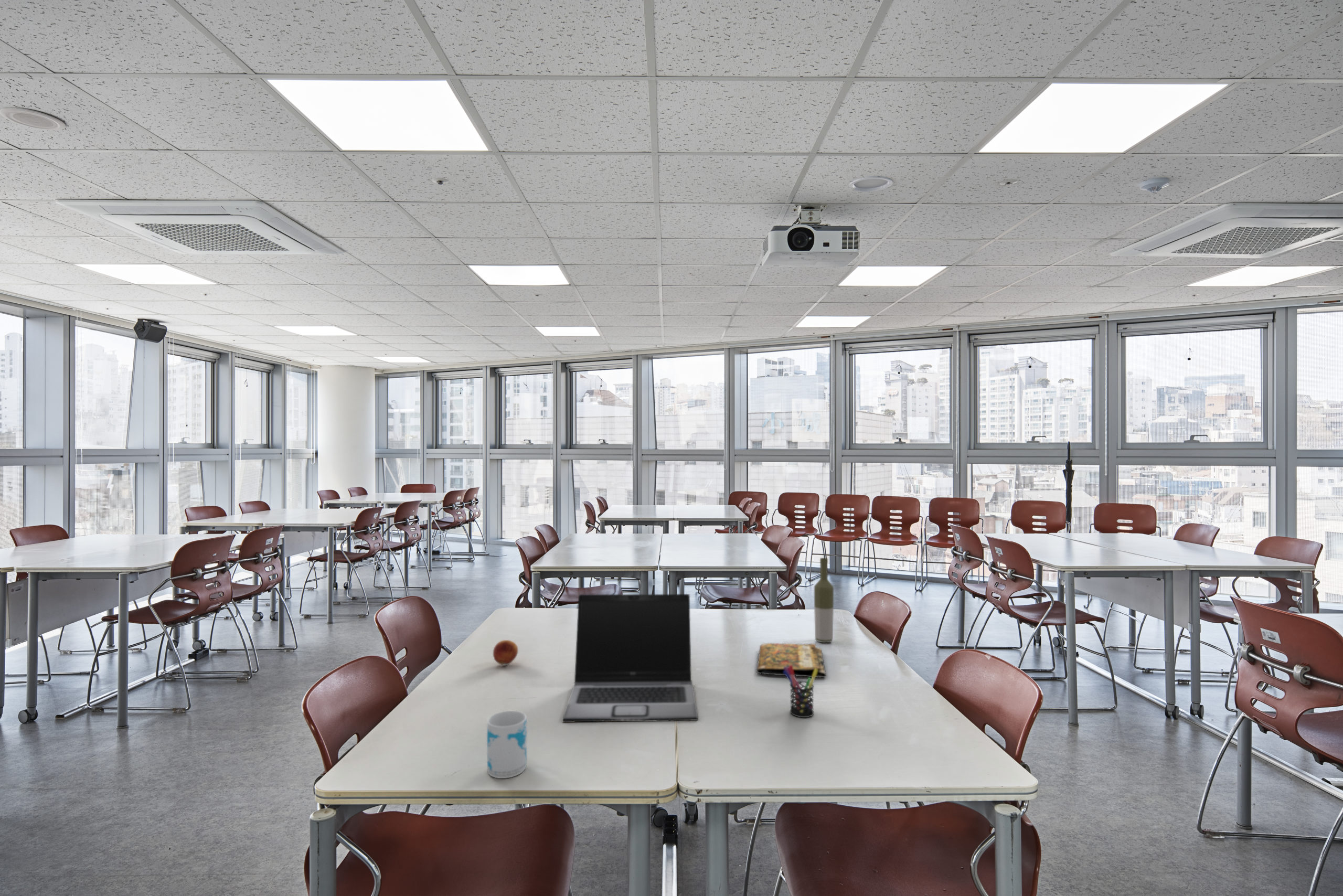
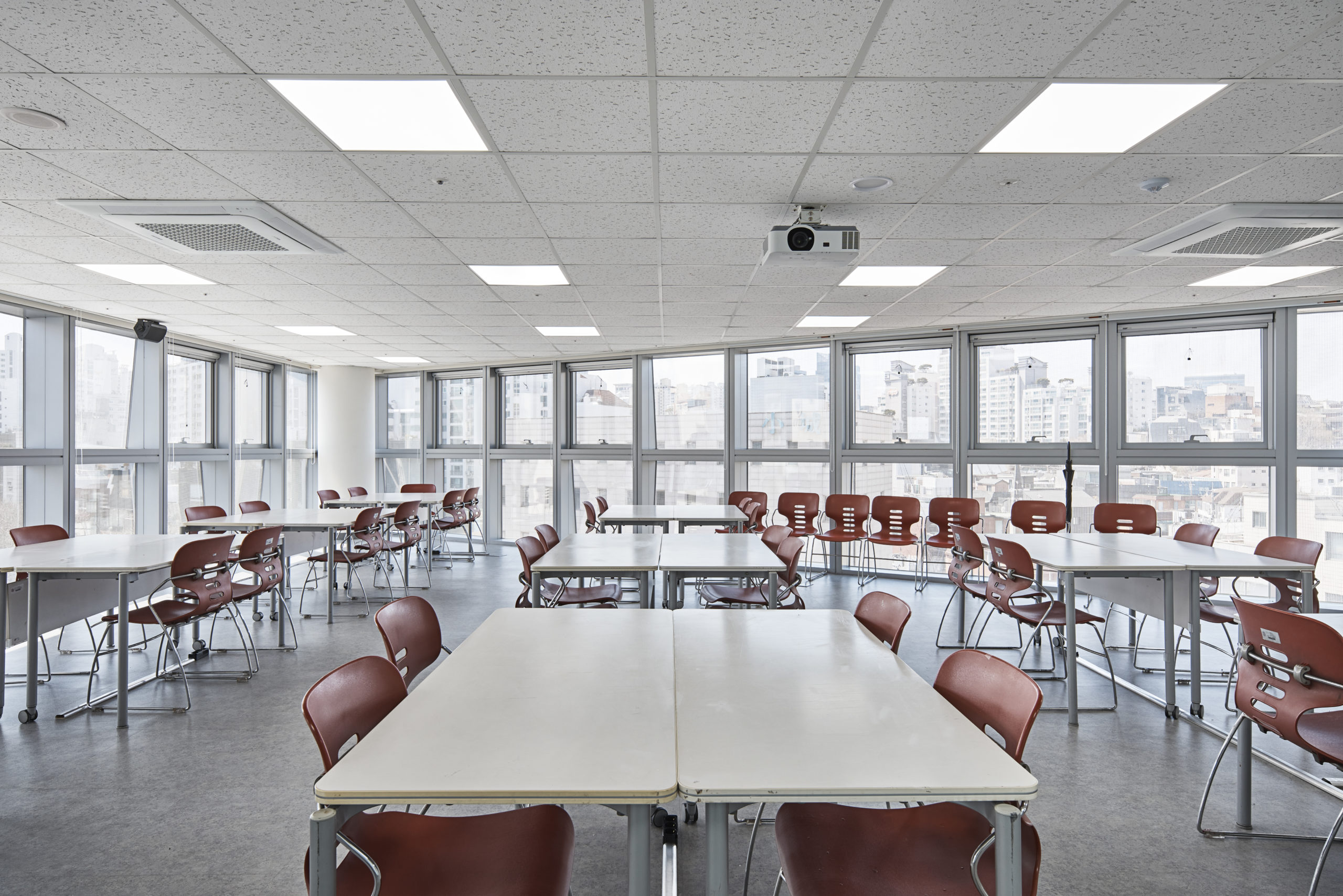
- mug [486,710,527,779]
- laptop [562,593,698,723]
- book [756,643,827,678]
- apple [493,639,518,666]
- bottle [814,557,834,643]
- pen holder [783,665,818,718]
